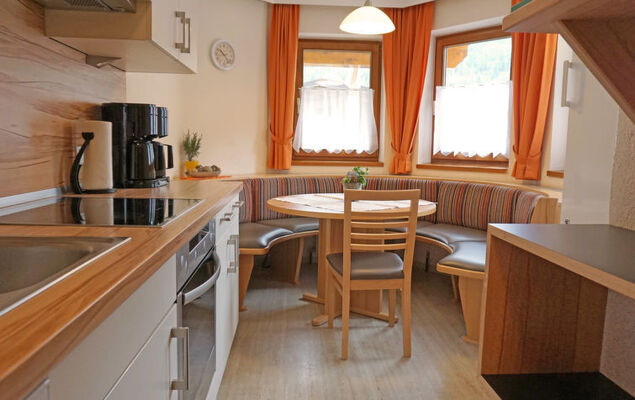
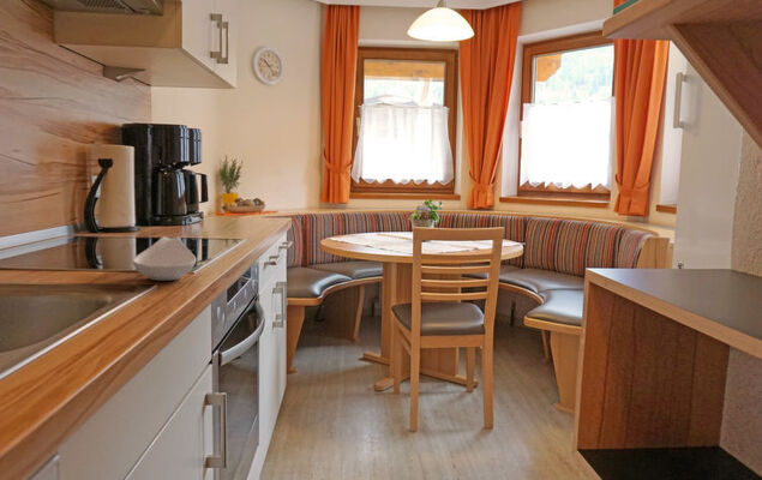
+ spoon rest [131,235,197,282]
